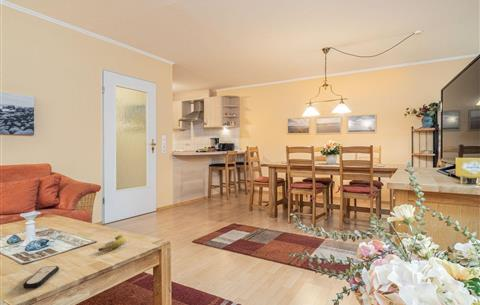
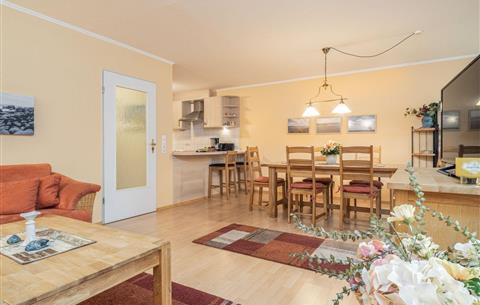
- fruit [97,234,127,252]
- remote control [22,265,60,290]
